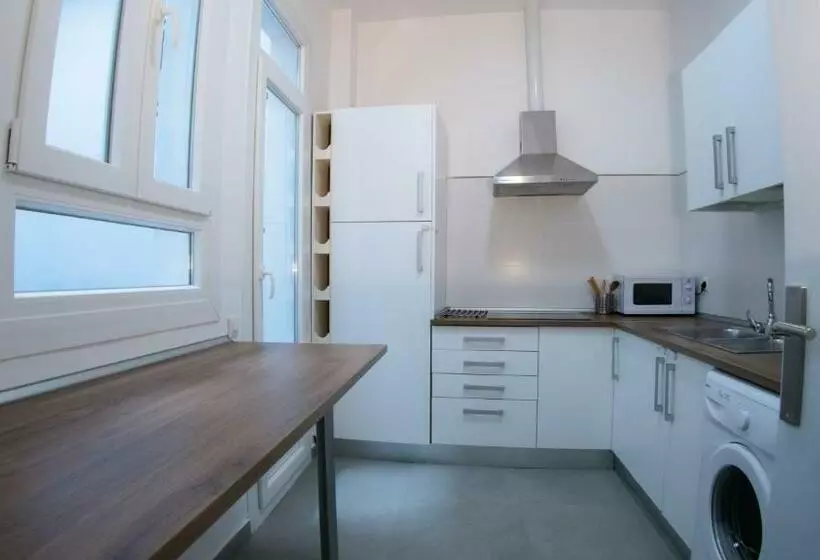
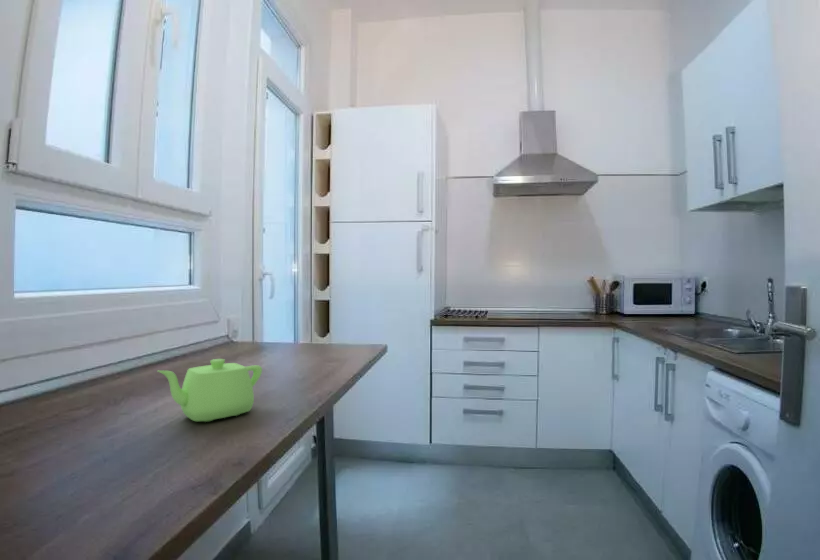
+ teapot [157,358,263,423]
